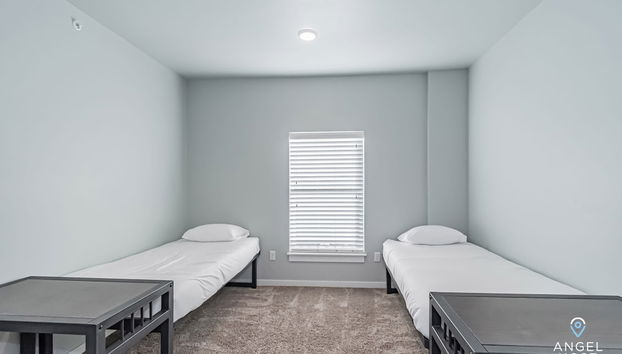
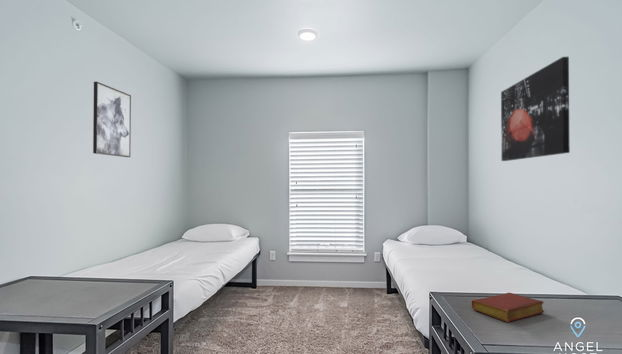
+ book [471,292,545,323]
+ wall art [92,81,132,158]
+ wall art [500,56,571,162]
